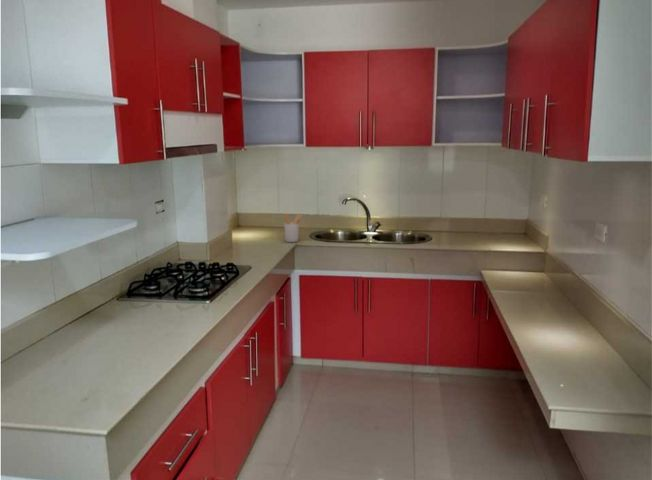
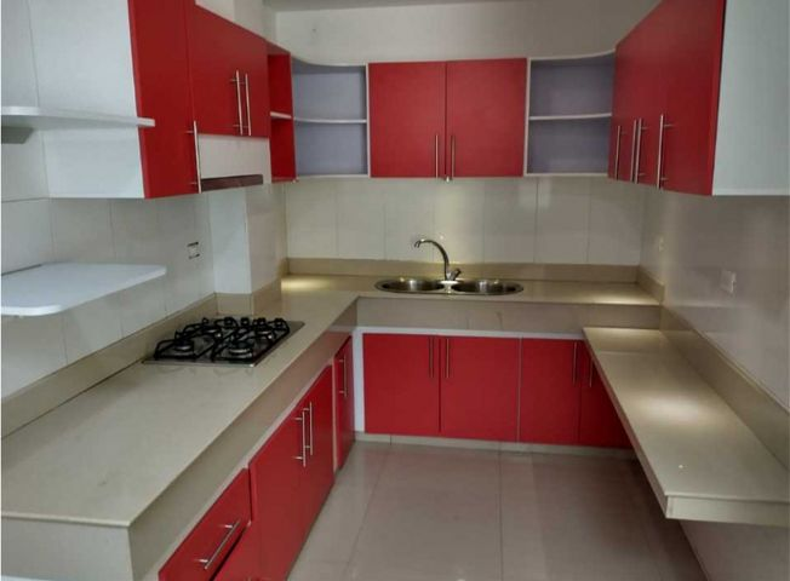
- utensil holder [283,213,304,243]
